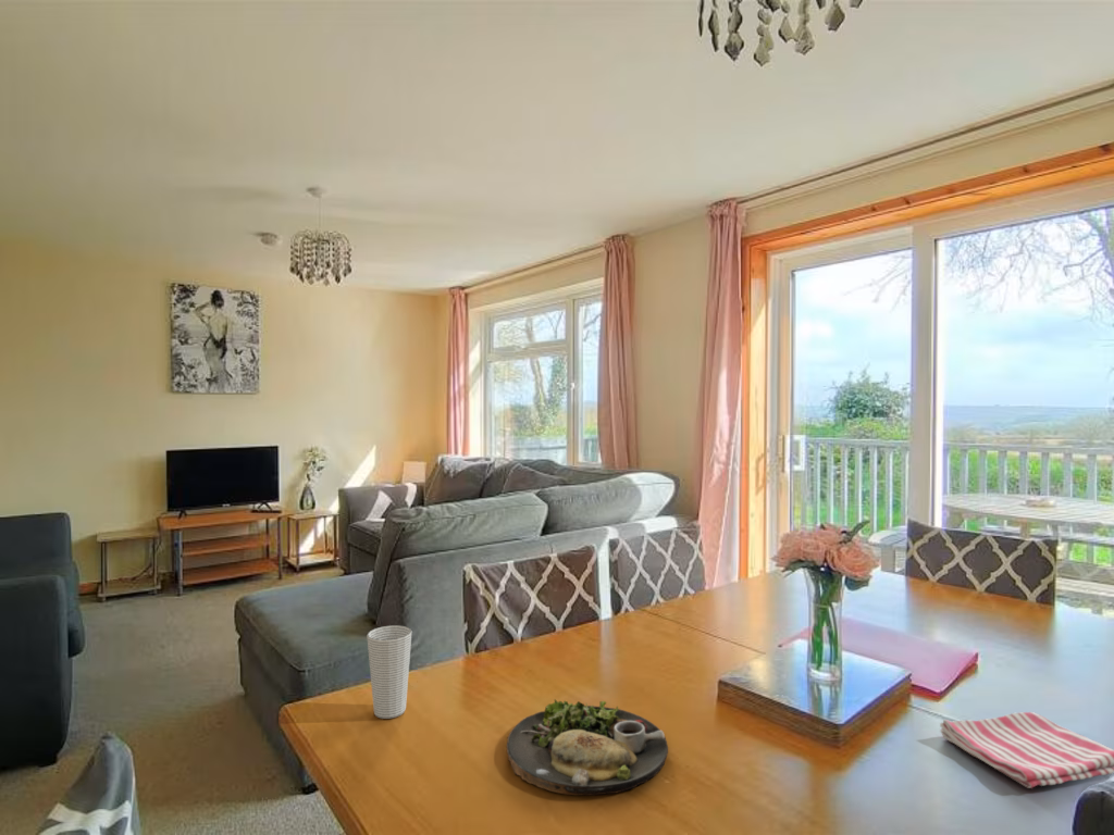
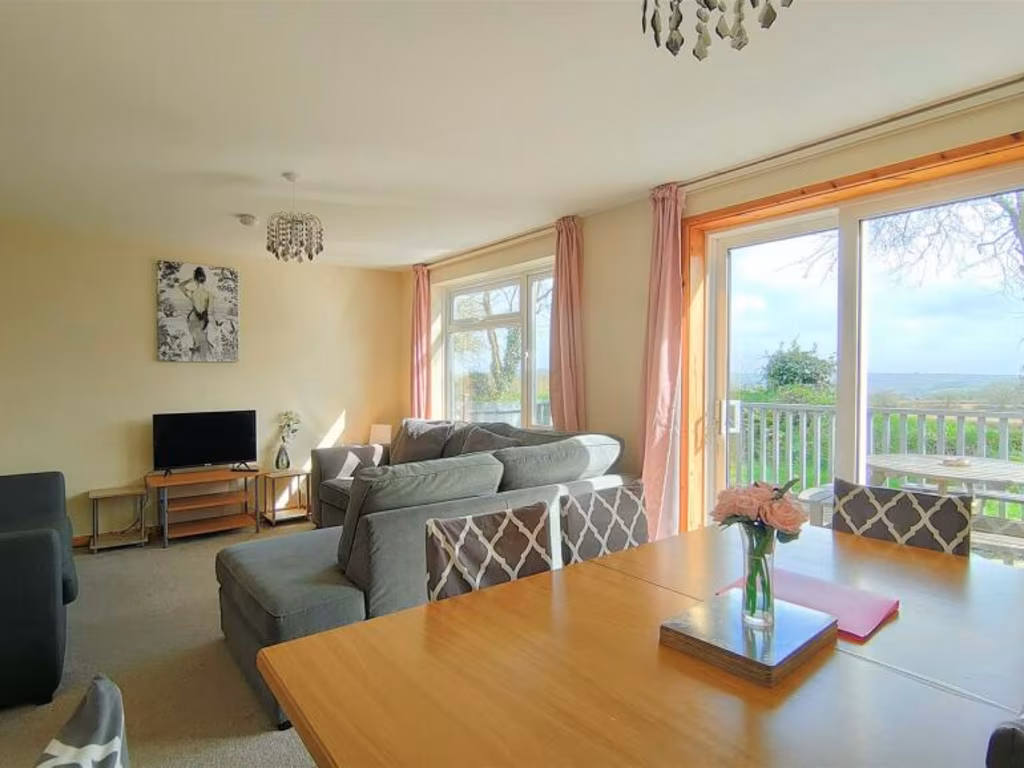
- dinner plate [506,698,669,796]
- cup [366,624,413,720]
- dish towel [939,711,1114,789]
